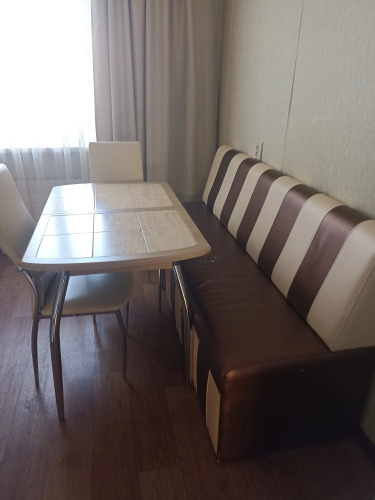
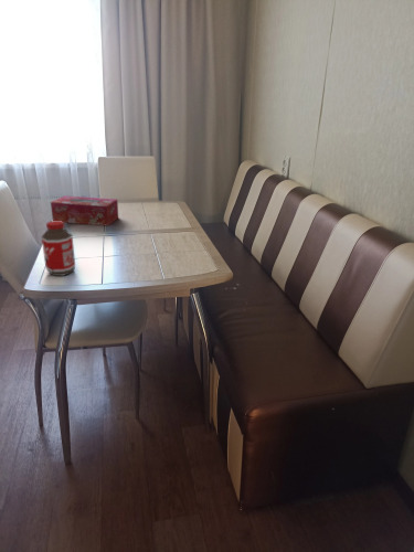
+ tissue box [50,194,119,227]
+ bottle [41,220,76,277]
